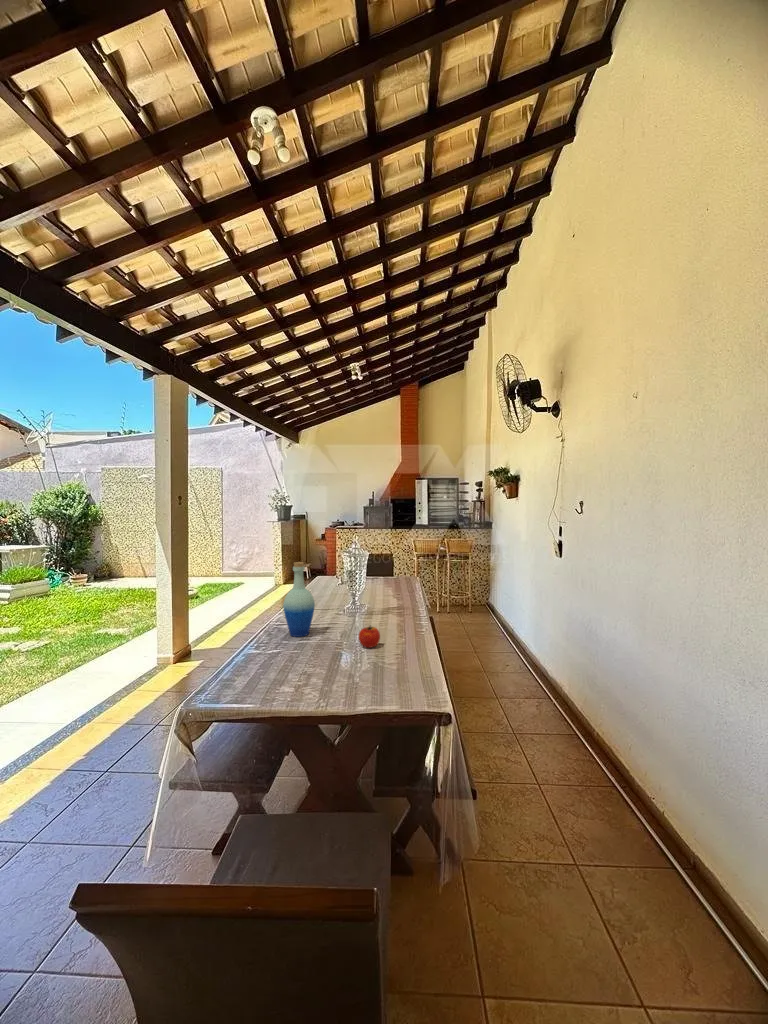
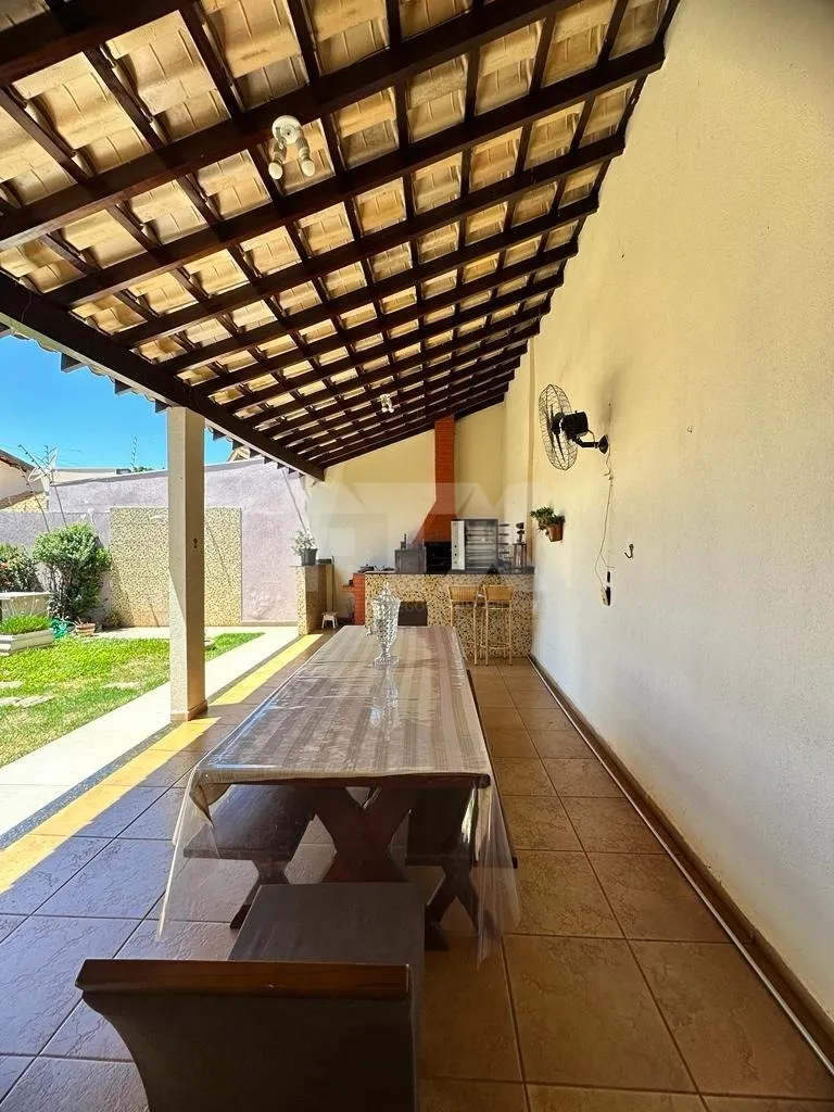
- bottle [282,561,316,638]
- fruit [358,624,381,649]
